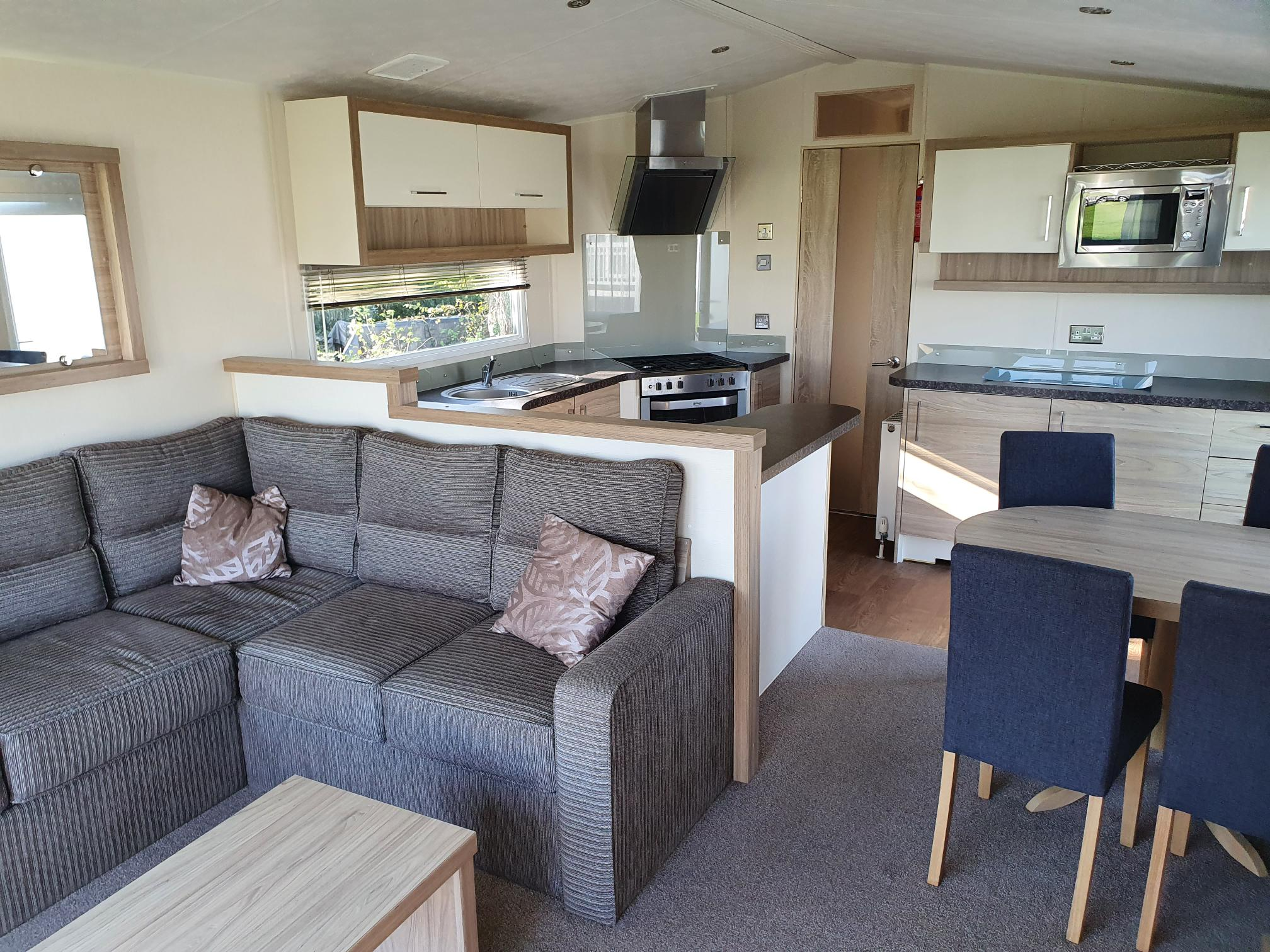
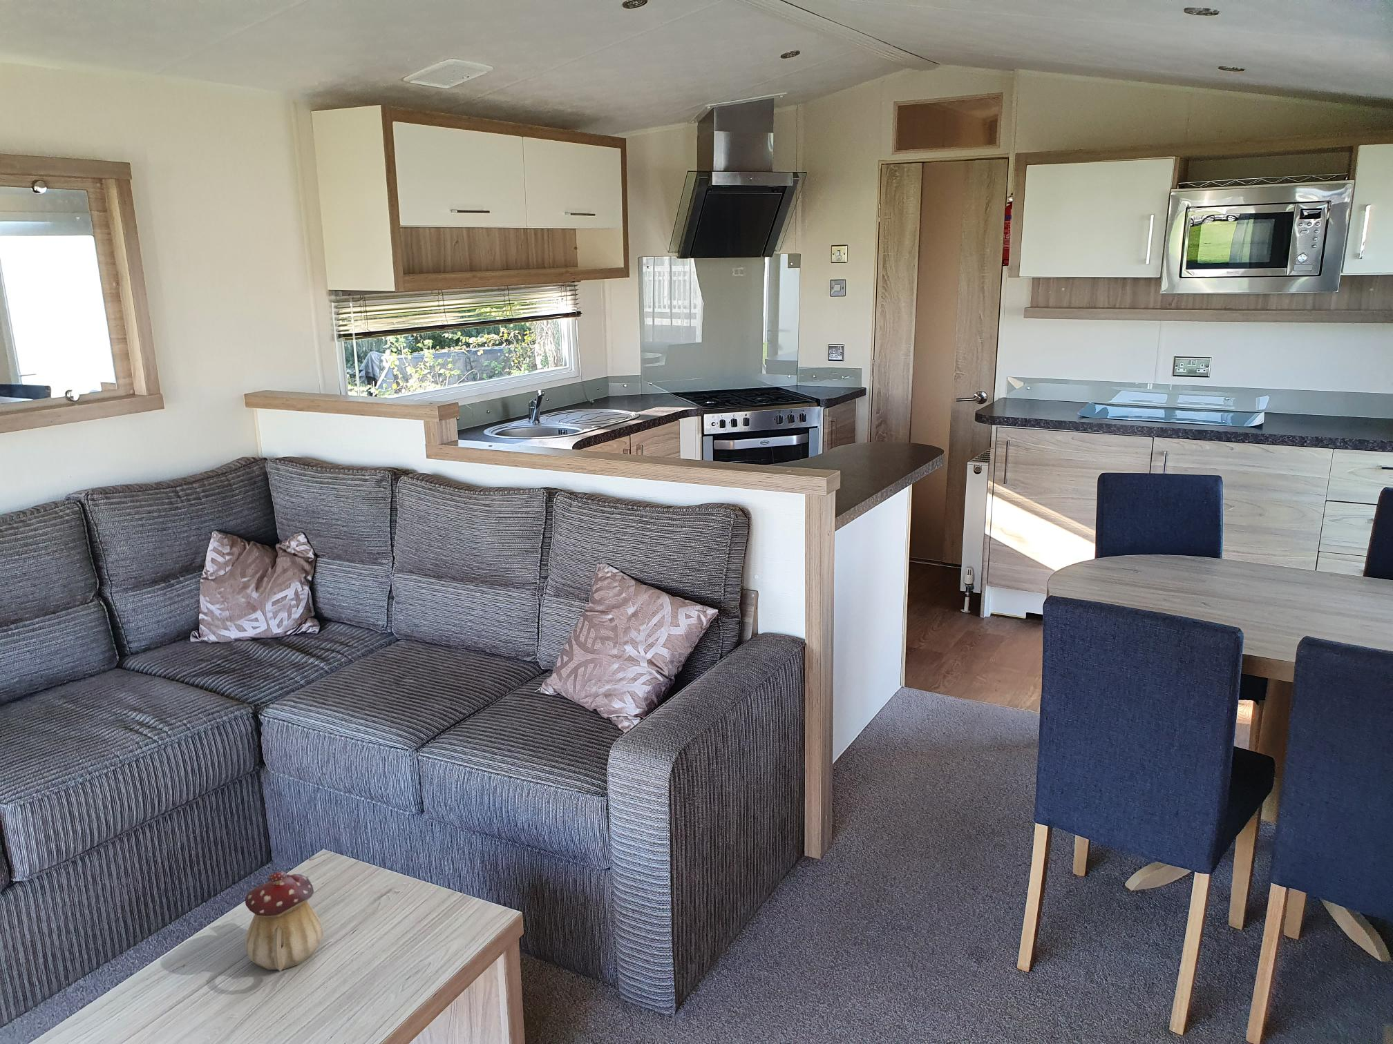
+ teapot [244,871,324,973]
